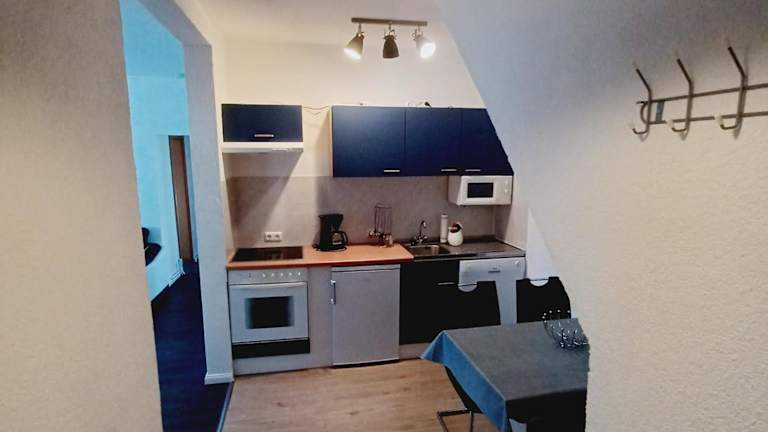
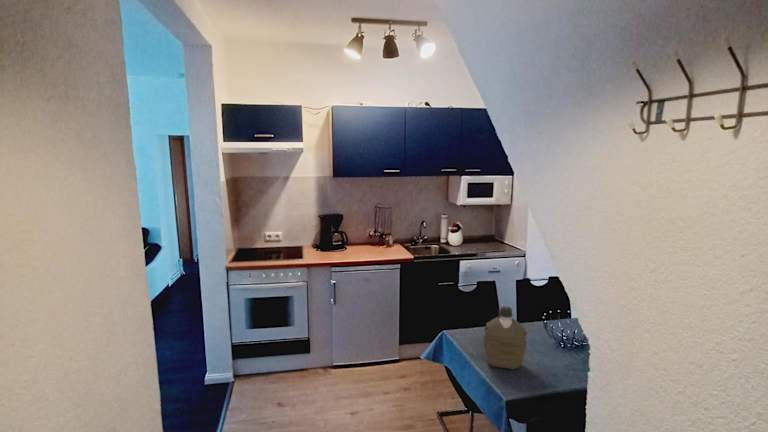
+ water bottle [483,305,528,370]
